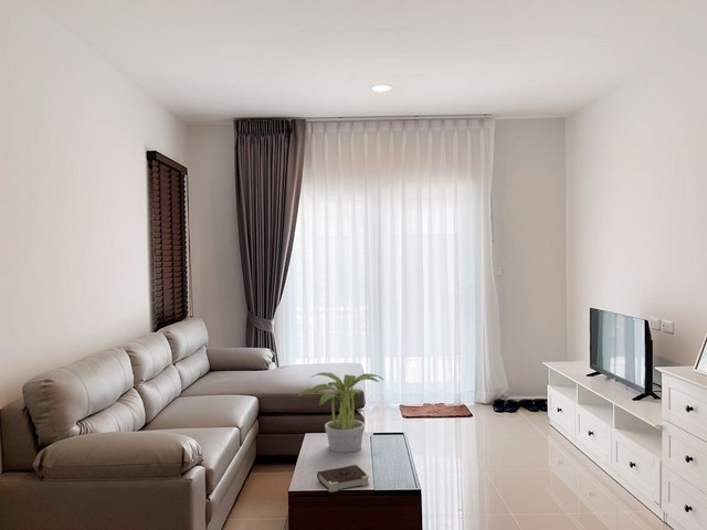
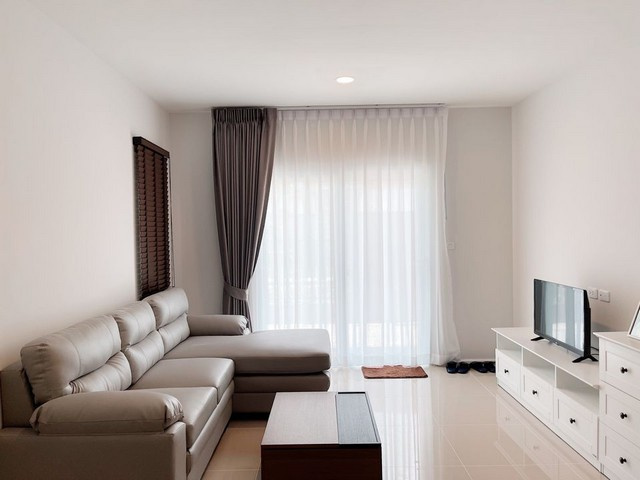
- potted plant [297,371,384,454]
- book [316,464,370,492]
